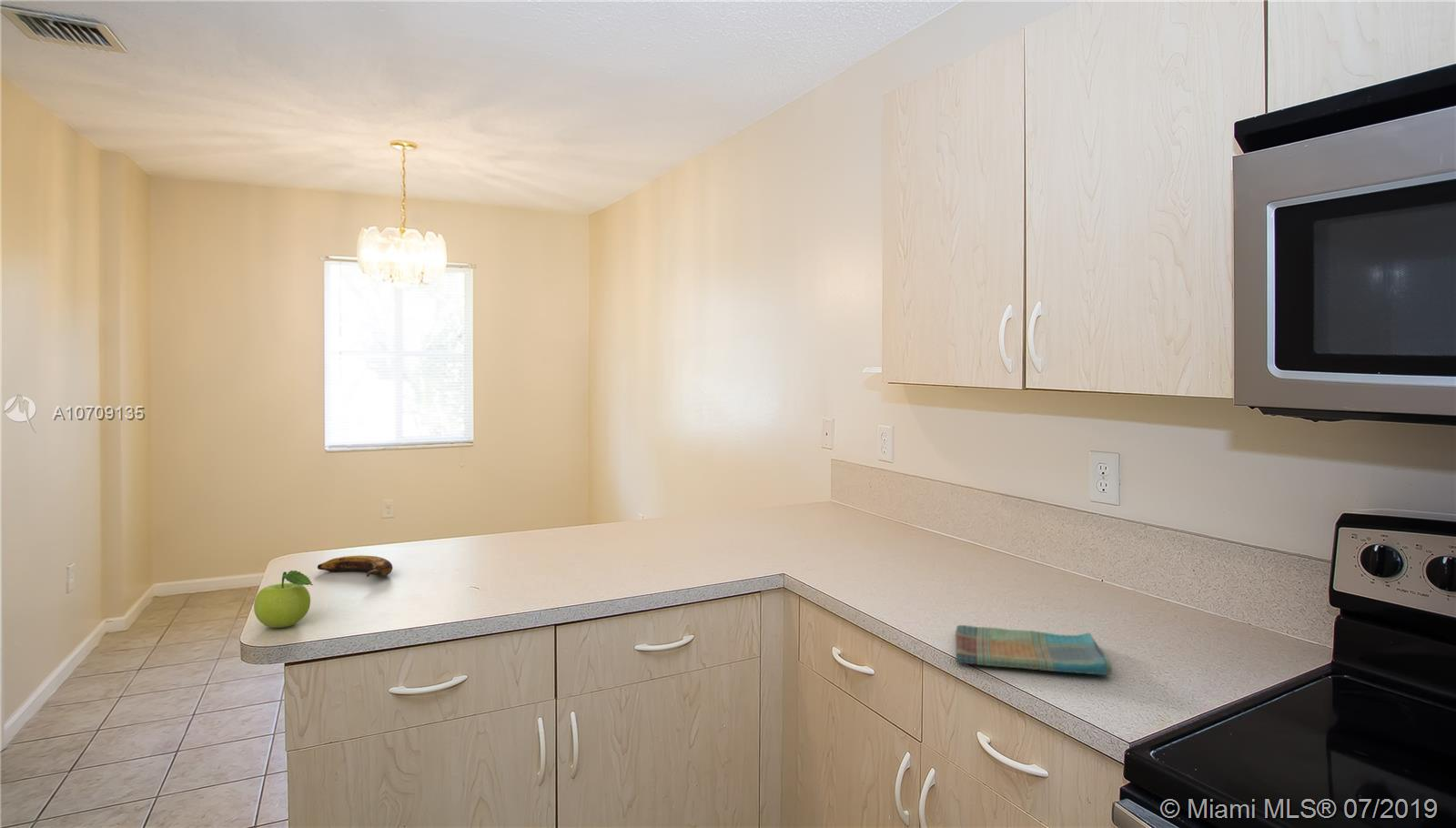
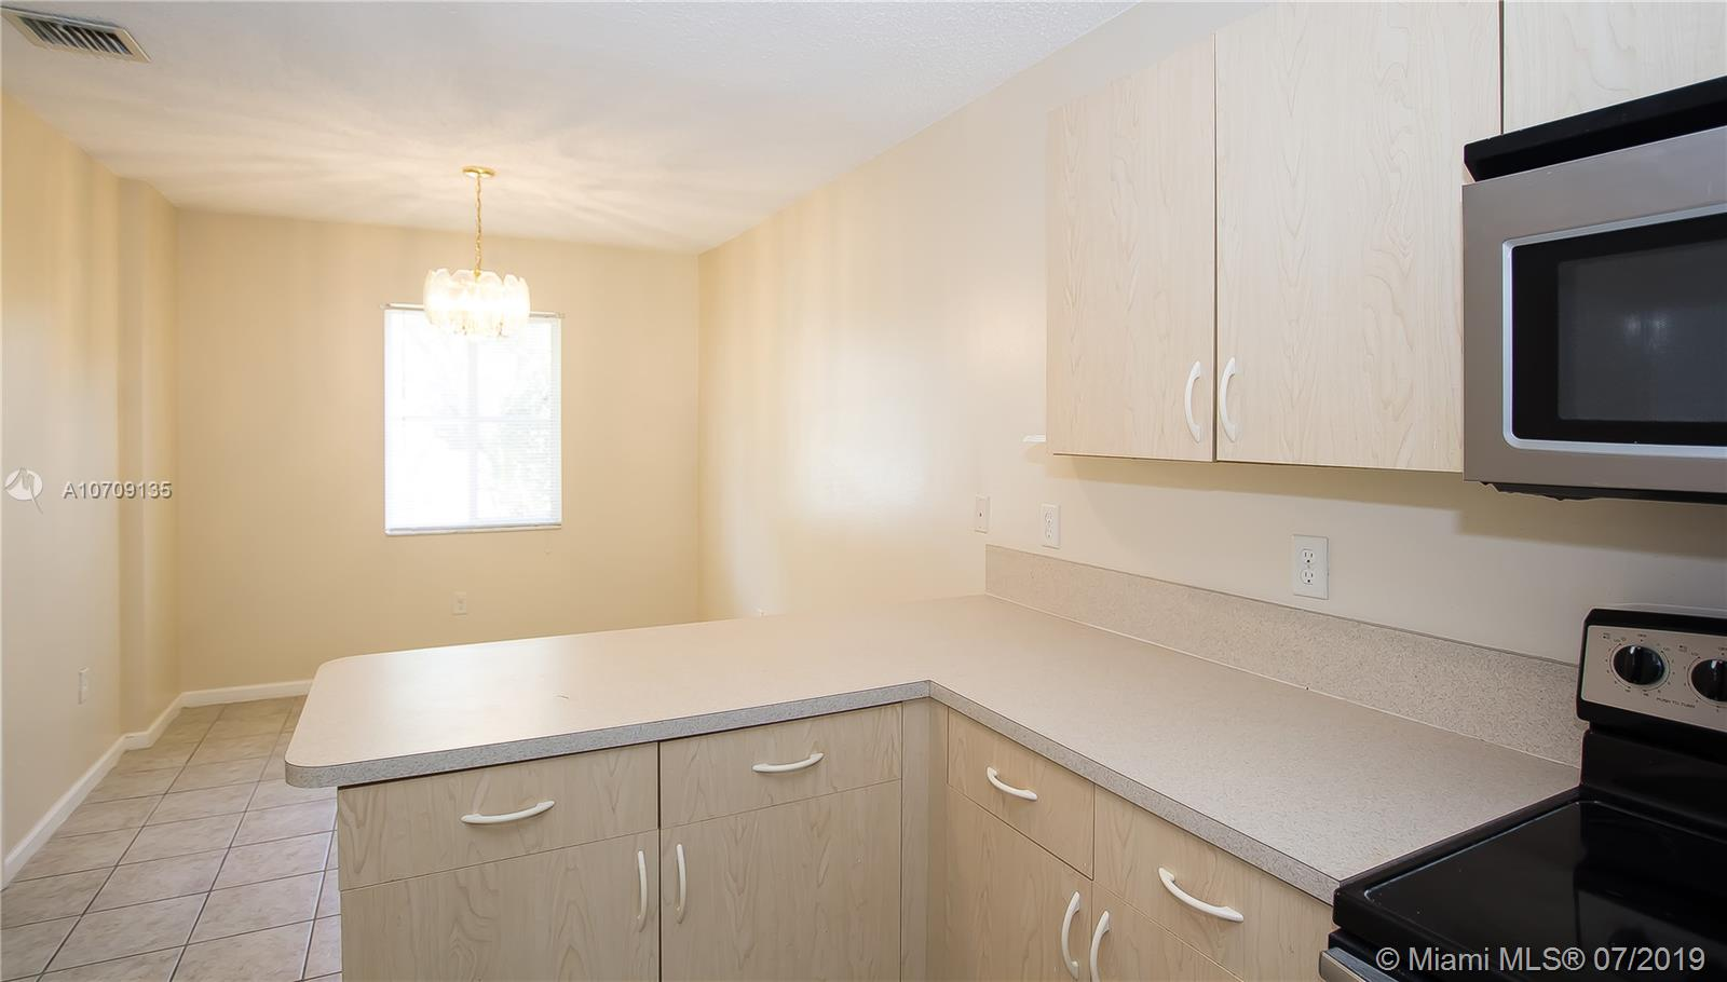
- banana [317,555,393,578]
- dish towel [955,624,1113,676]
- fruit [253,570,314,629]
